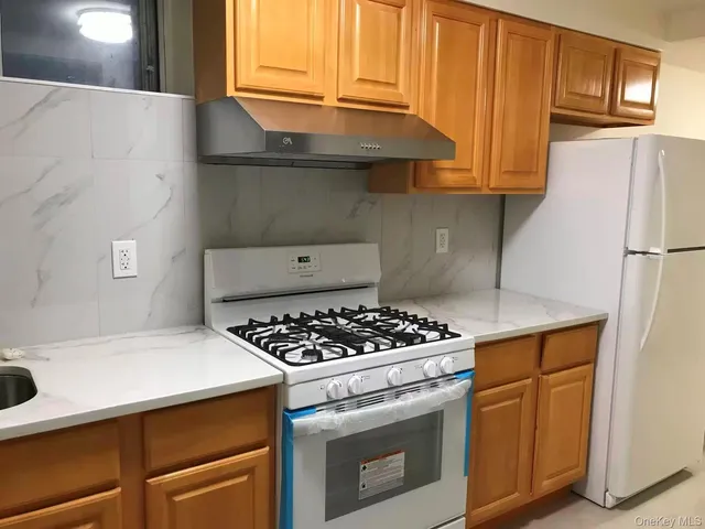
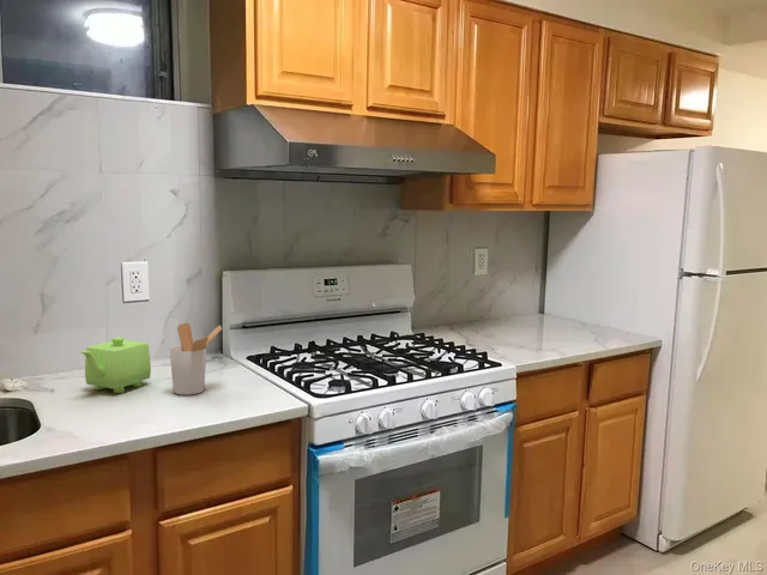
+ utensil holder [169,322,223,397]
+ teapot [79,337,152,394]
